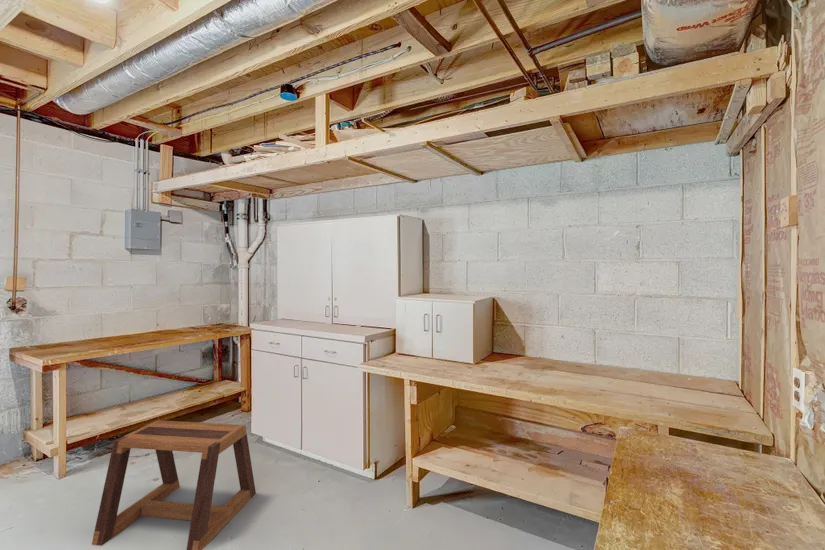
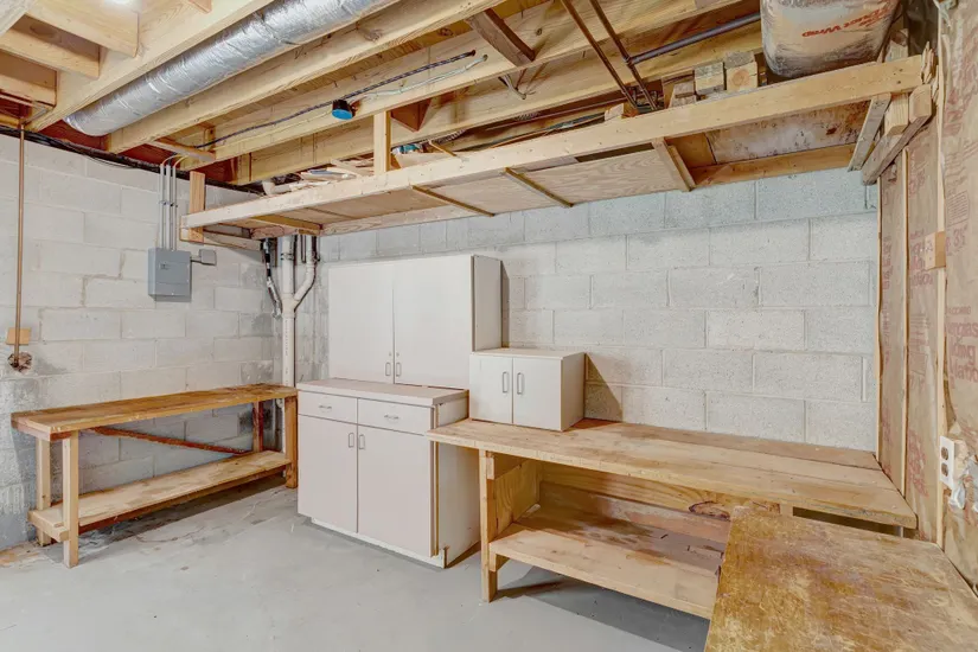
- stool [91,419,257,550]
